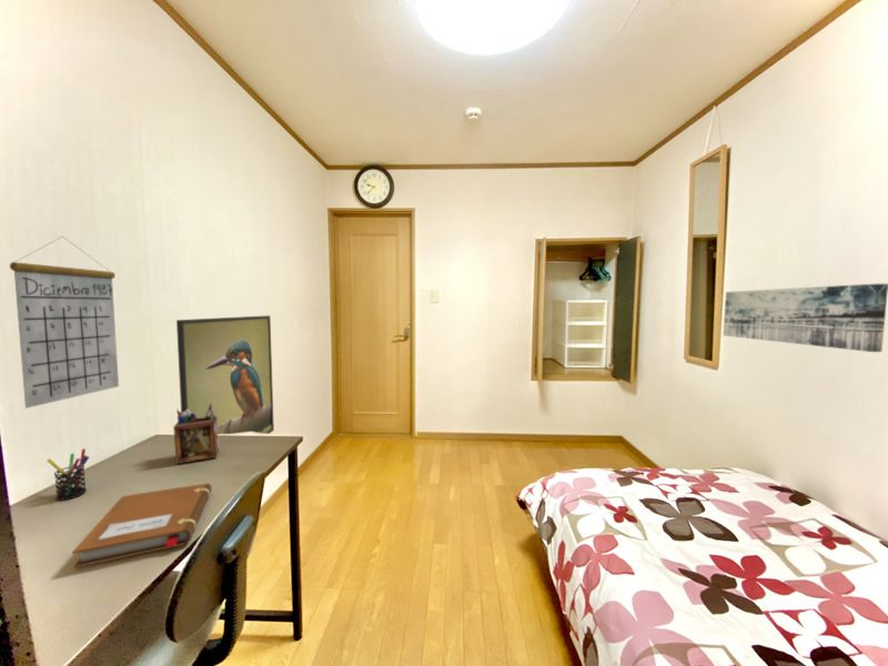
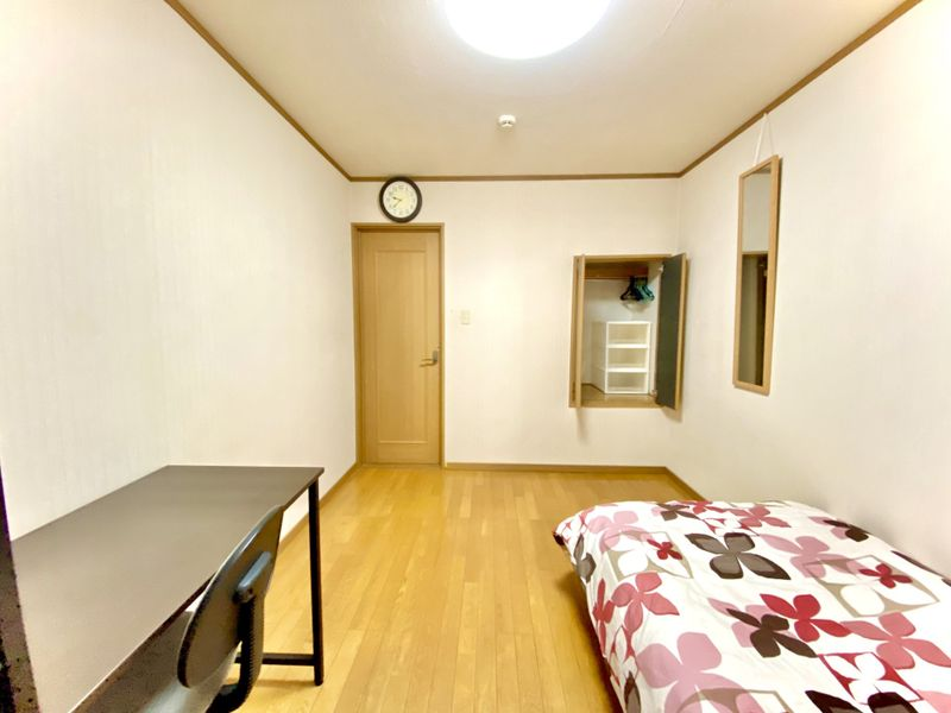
- desk organizer [172,404,220,465]
- calendar [9,235,120,410]
- notebook [71,482,213,569]
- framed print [175,314,275,435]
- pen holder [46,447,90,501]
- wall art [723,283,888,353]
